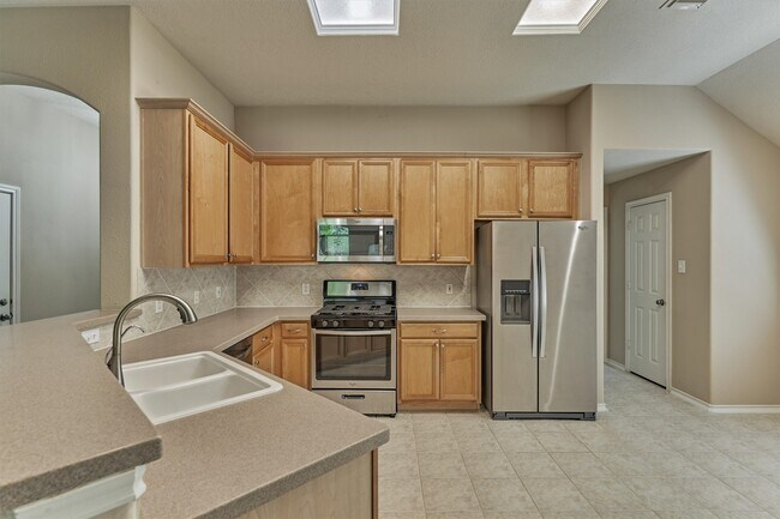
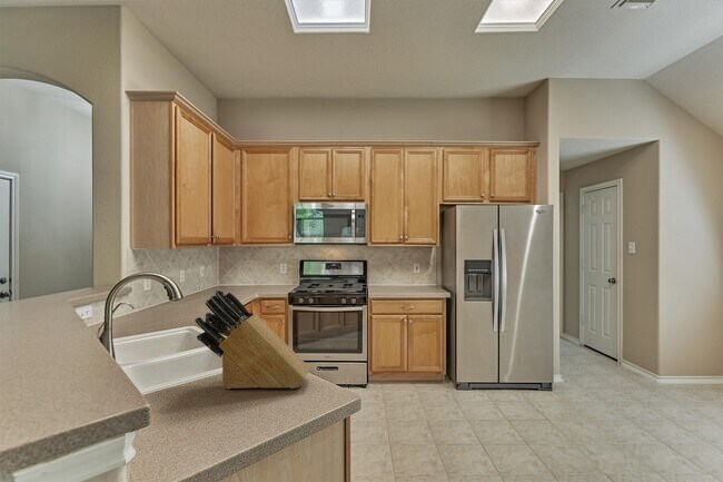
+ knife block [194,289,310,390]
